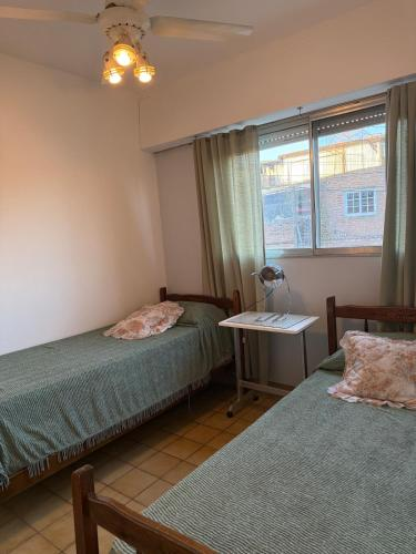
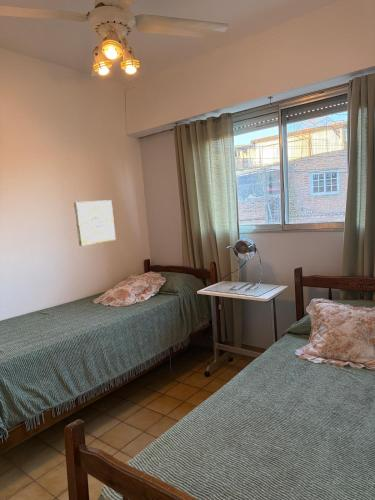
+ wall art [73,199,117,247]
